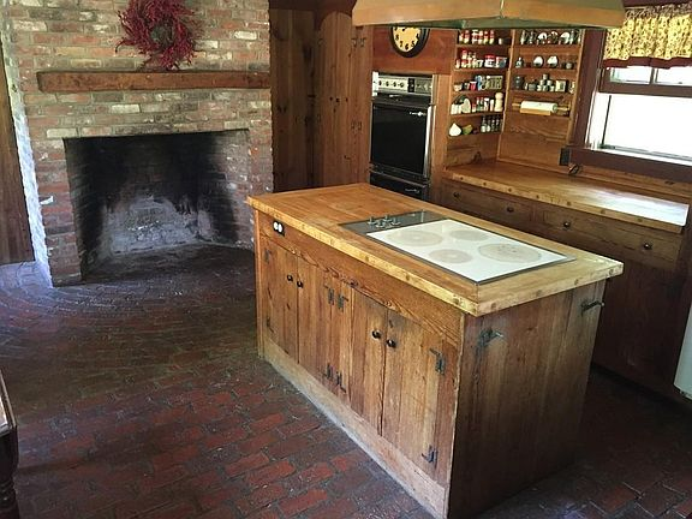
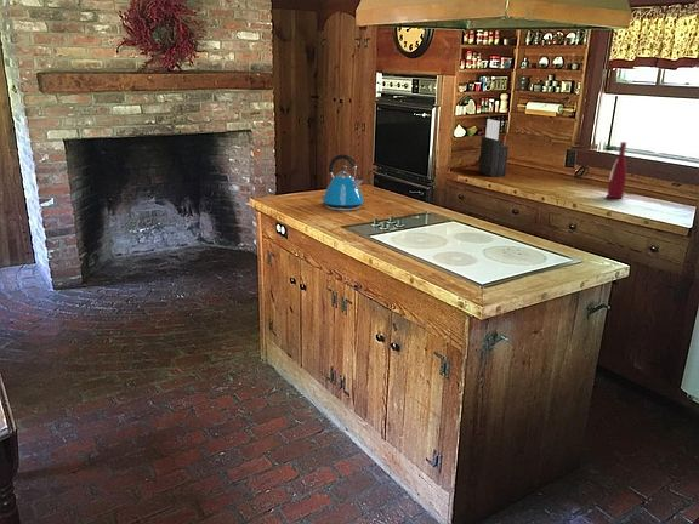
+ knife block [478,118,510,177]
+ alcohol [606,141,627,200]
+ kettle [320,153,365,212]
